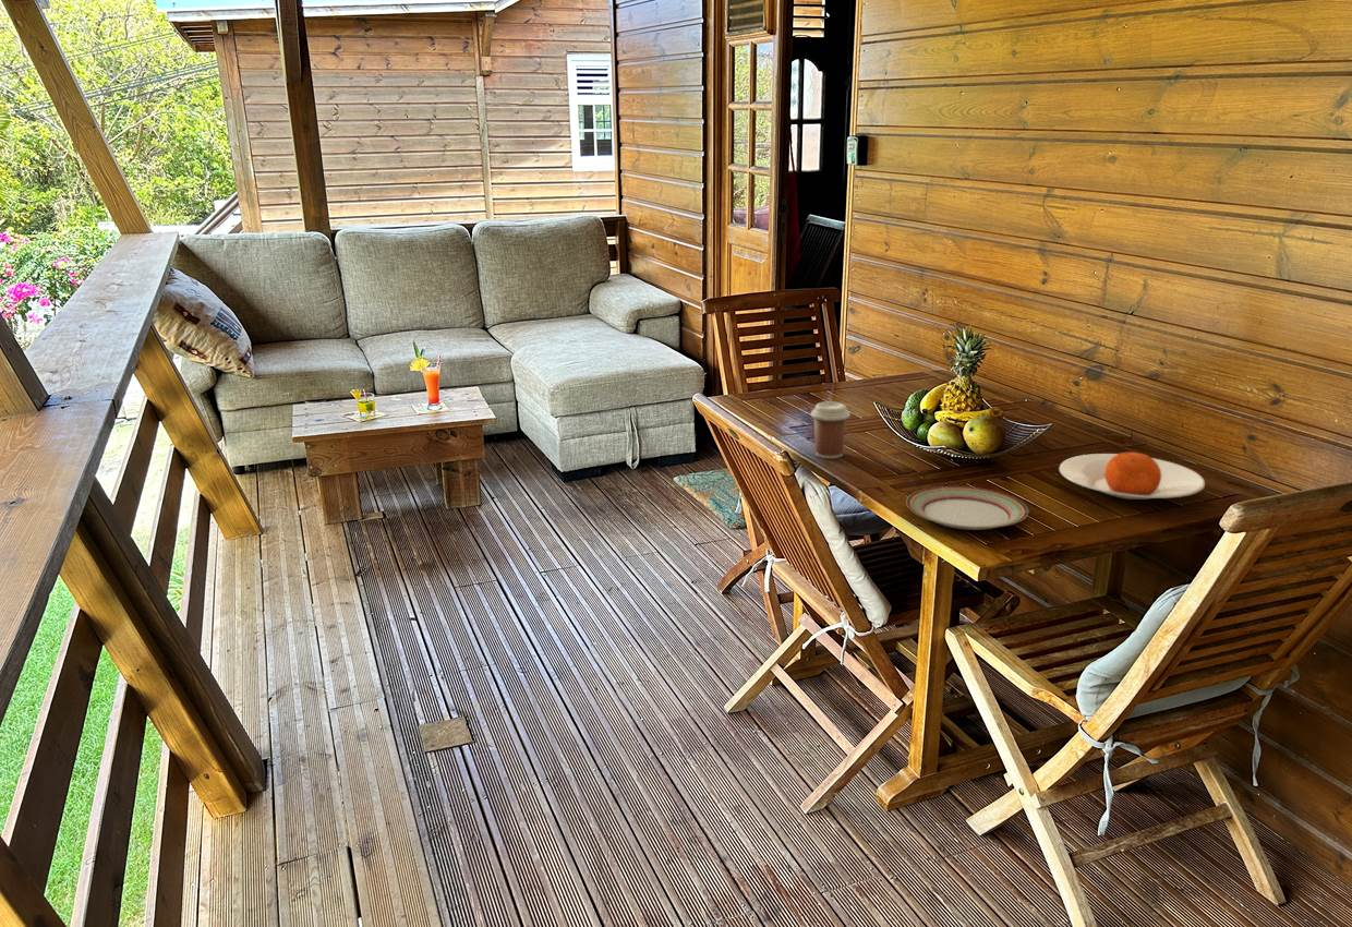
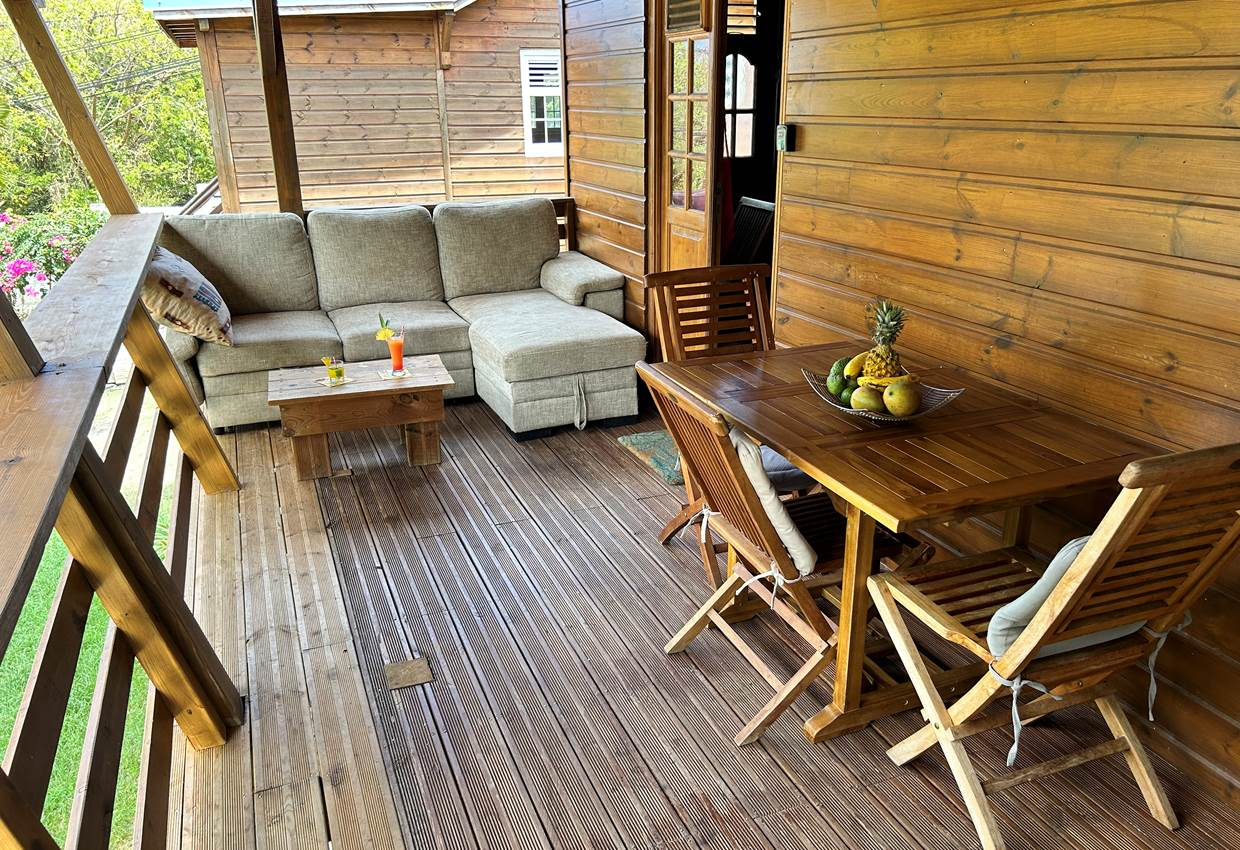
- coffee cup [810,400,852,460]
- plate [1058,452,1206,501]
- plate [905,485,1029,531]
